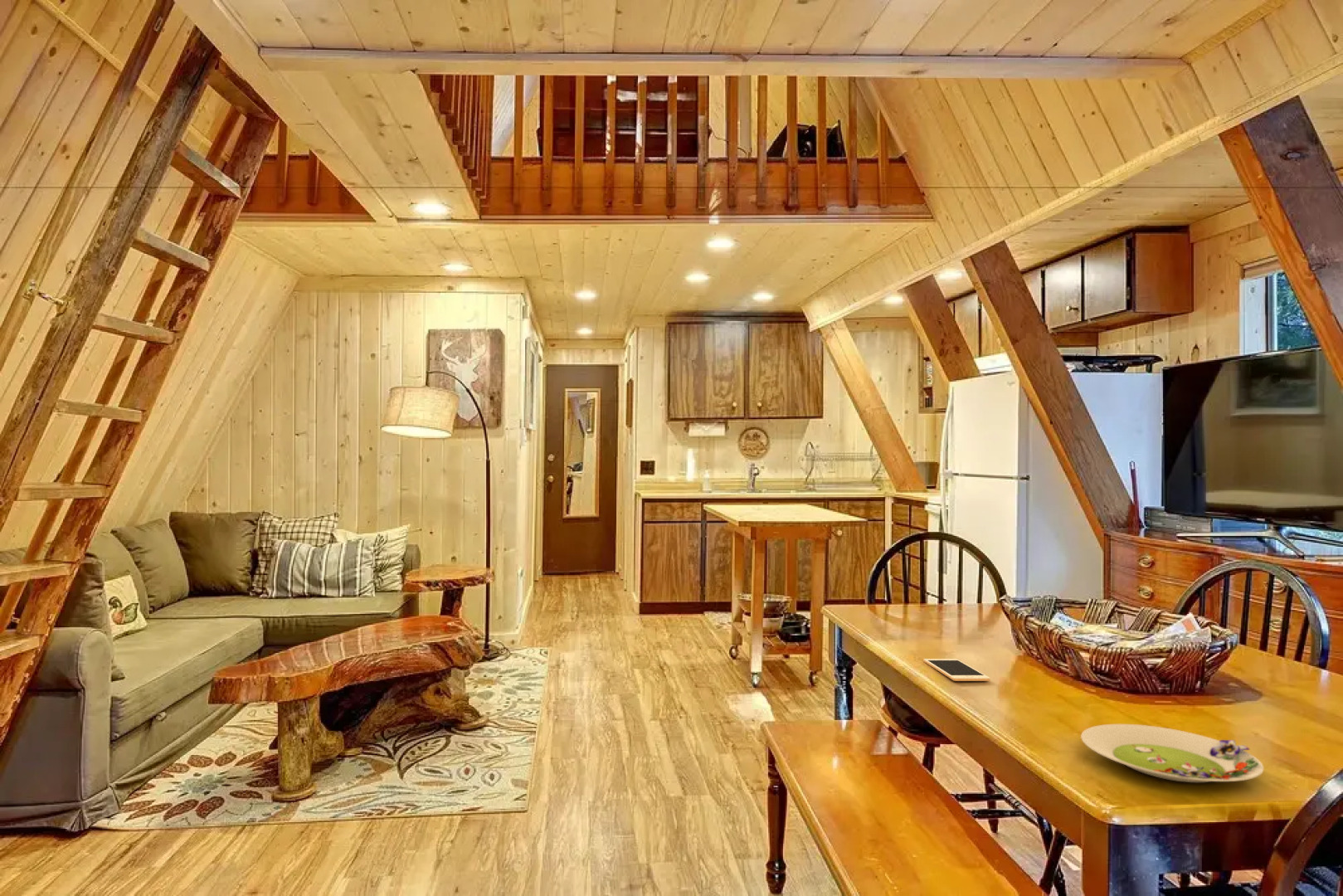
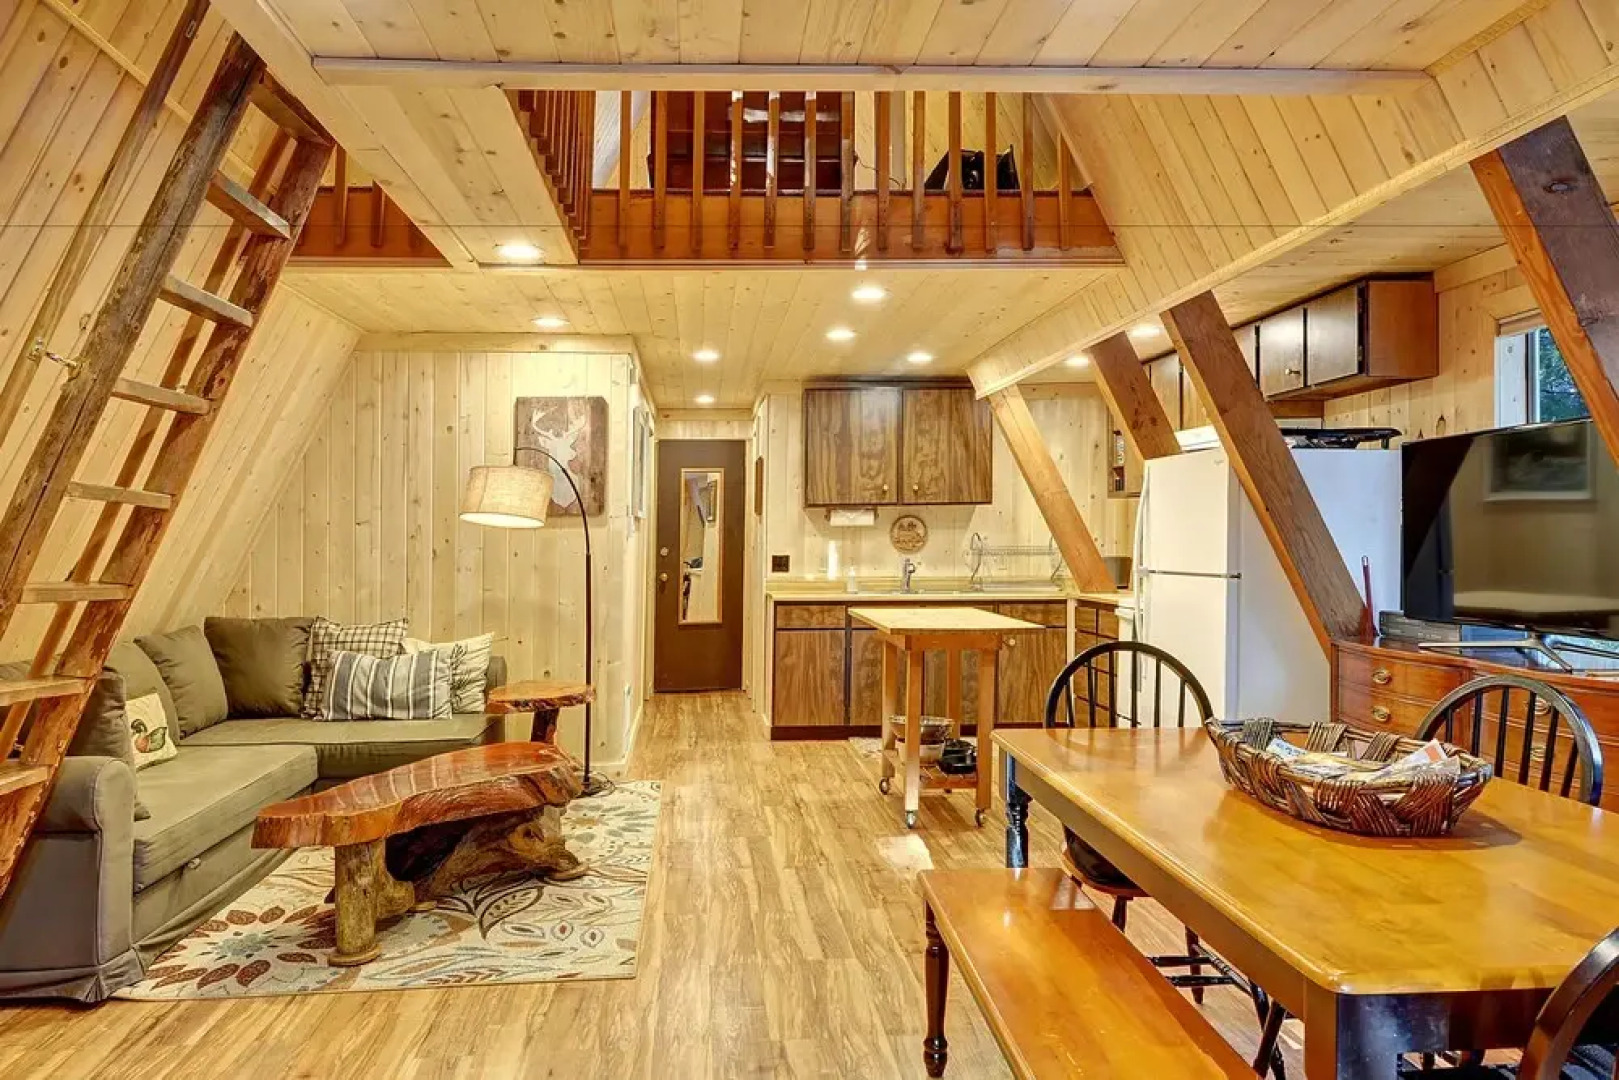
- cell phone [922,658,990,682]
- salad plate [1080,723,1264,783]
